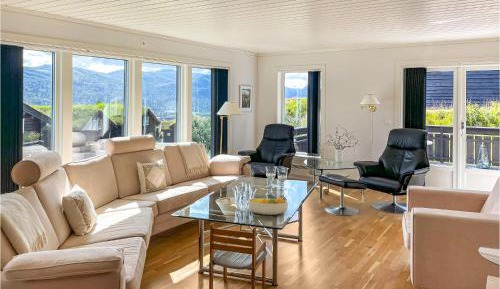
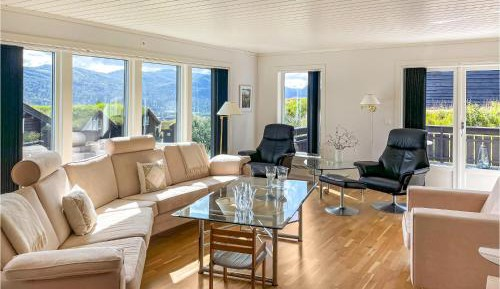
- fruit bowl [247,196,289,216]
